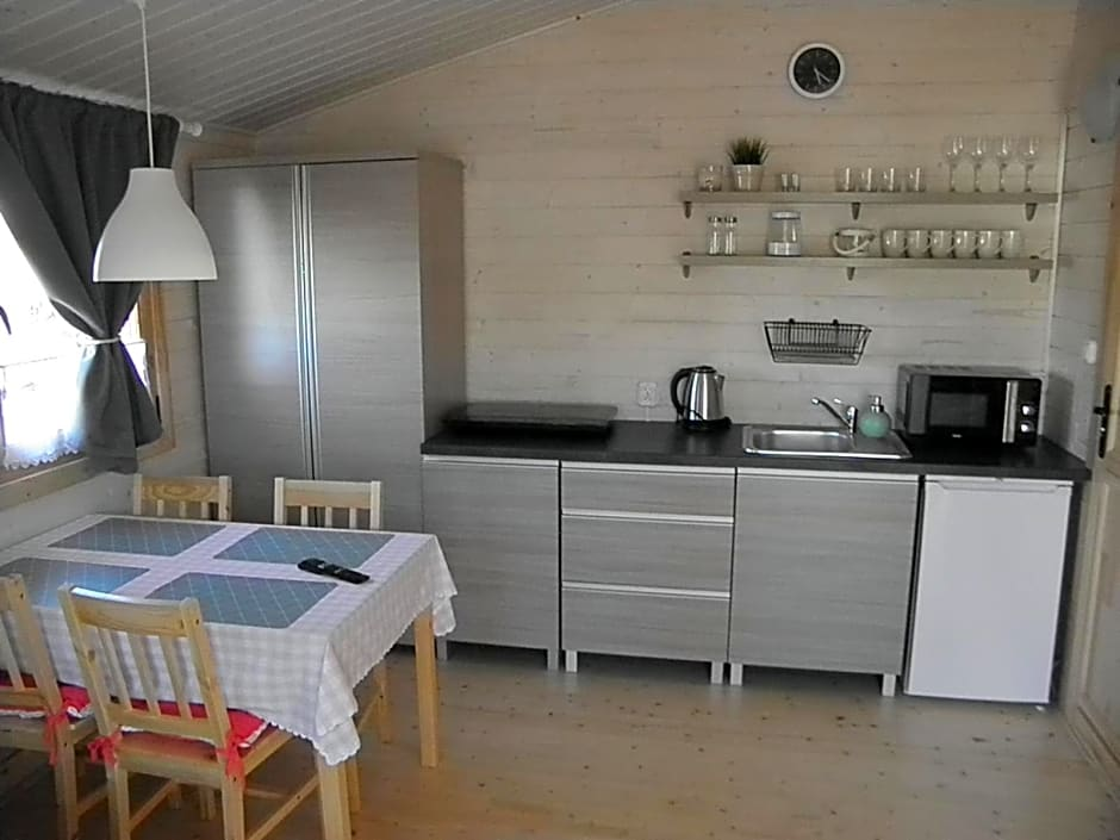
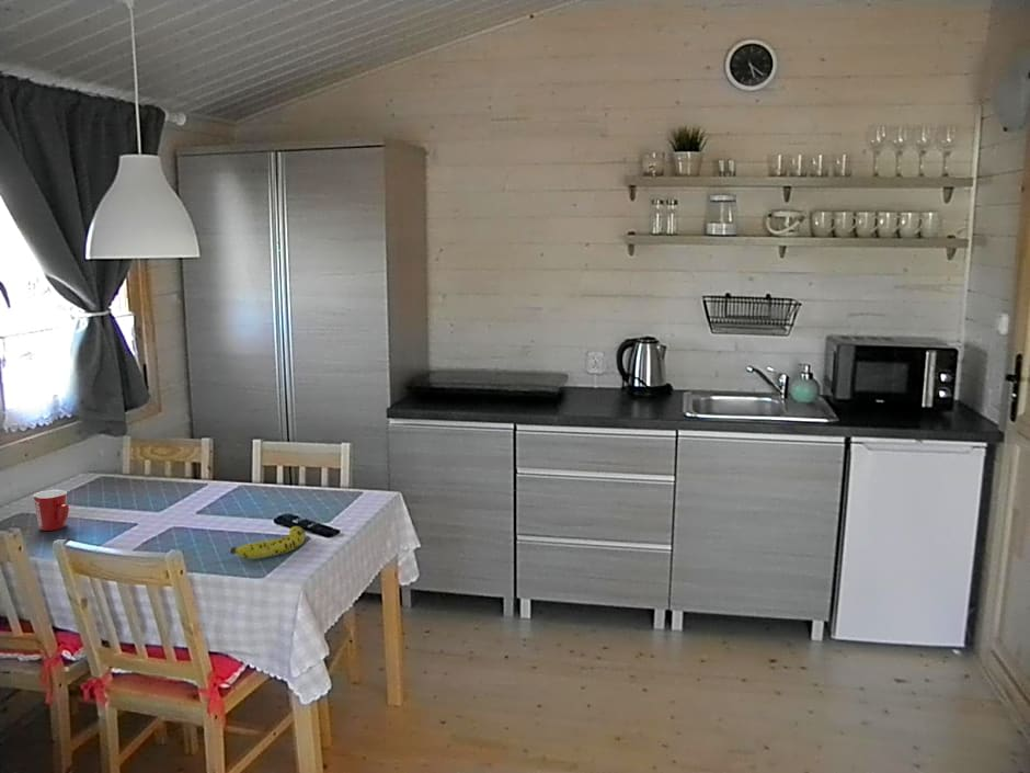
+ fruit [229,525,307,560]
+ mug [32,489,70,532]
